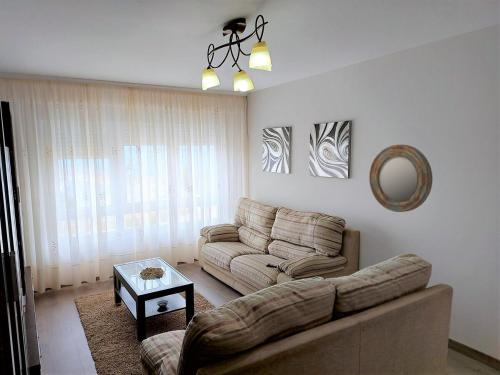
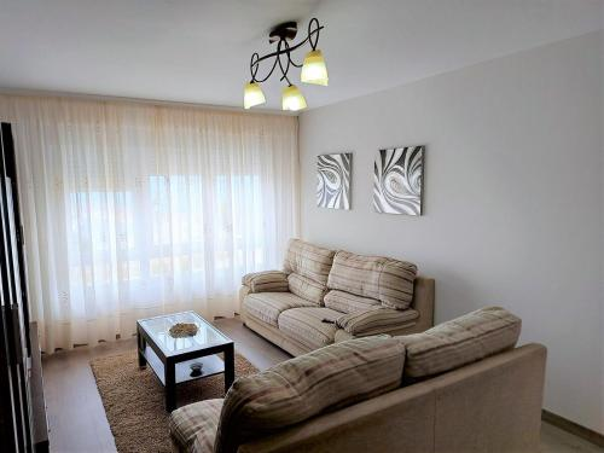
- home mirror [368,144,433,213]
